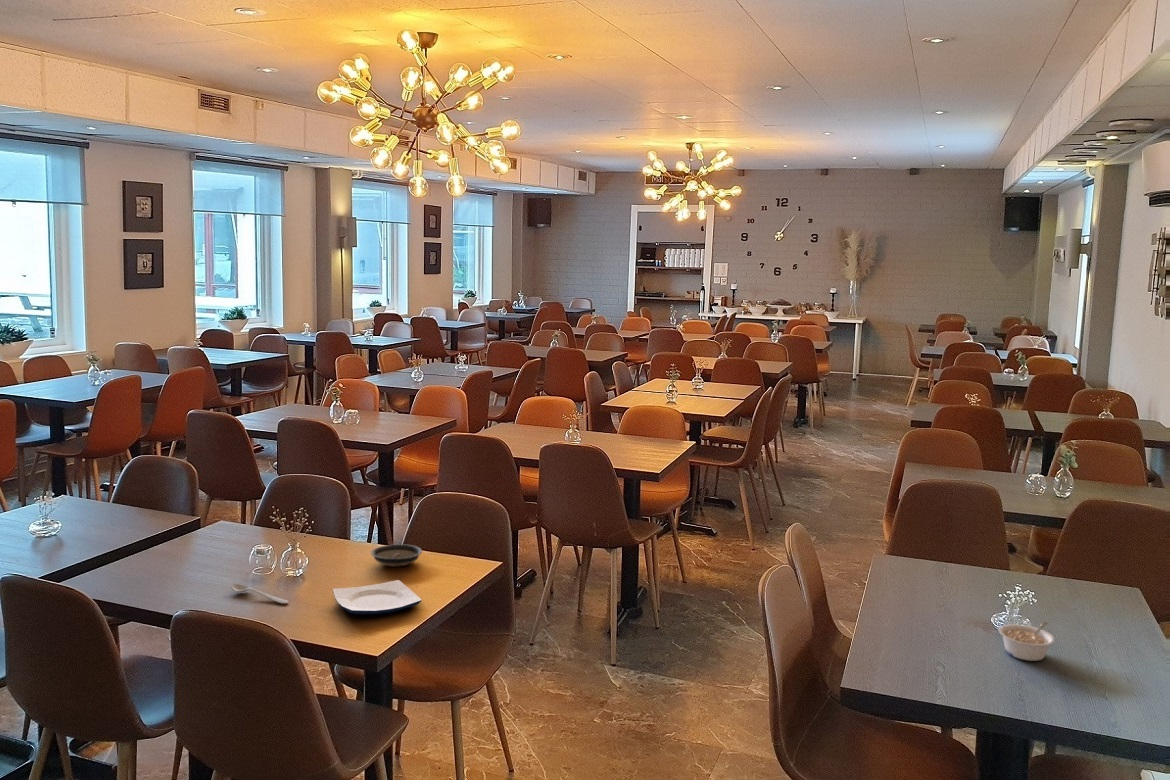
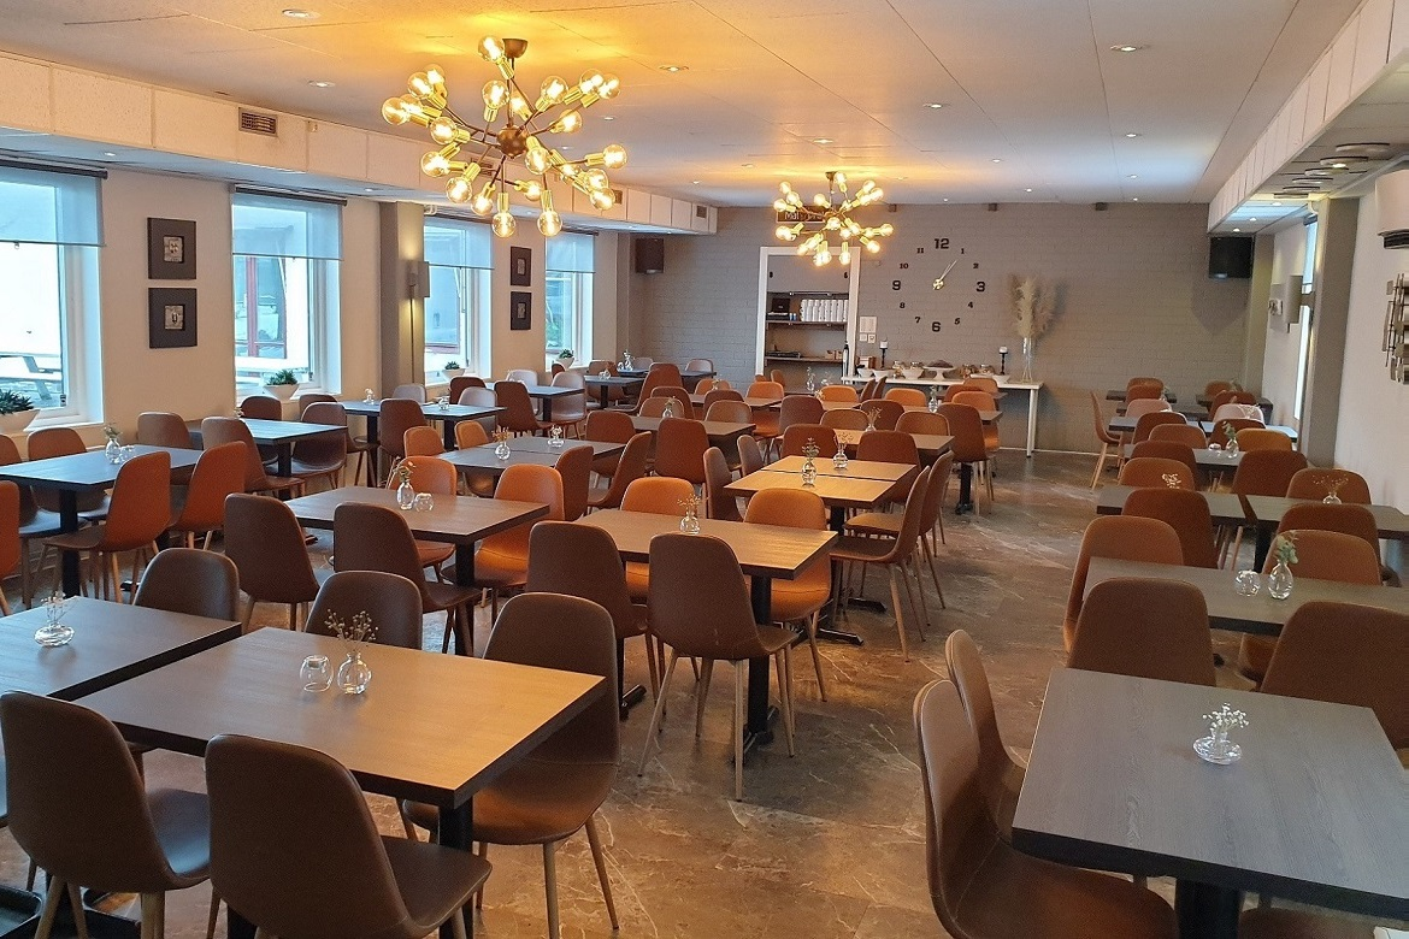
- plate [332,579,422,615]
- spoon [230,583,289,605]
- saucer [370,543,423,567]
- legume [998,621,1056,662]
